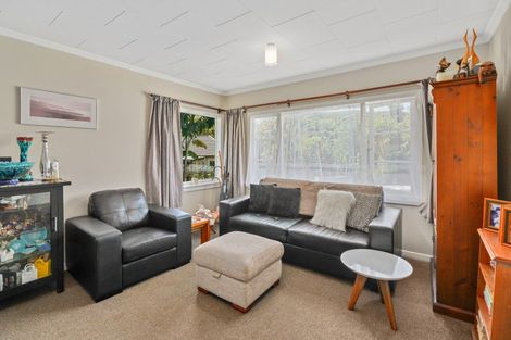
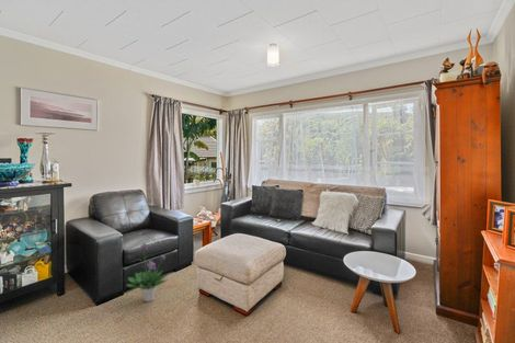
+ potted plant [125,241,171,302]
